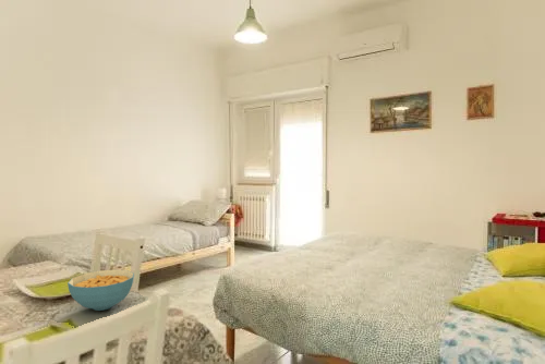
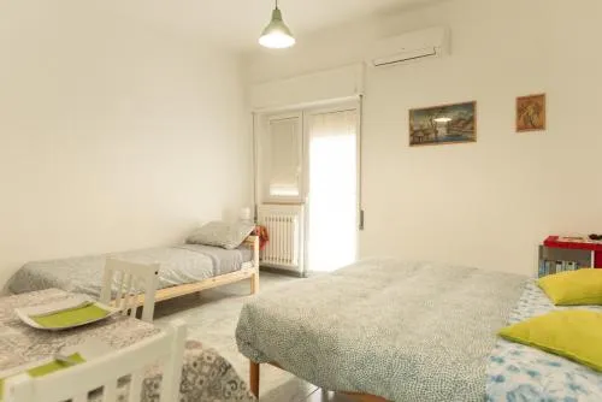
- cereal bowl [66,268,135,312]
